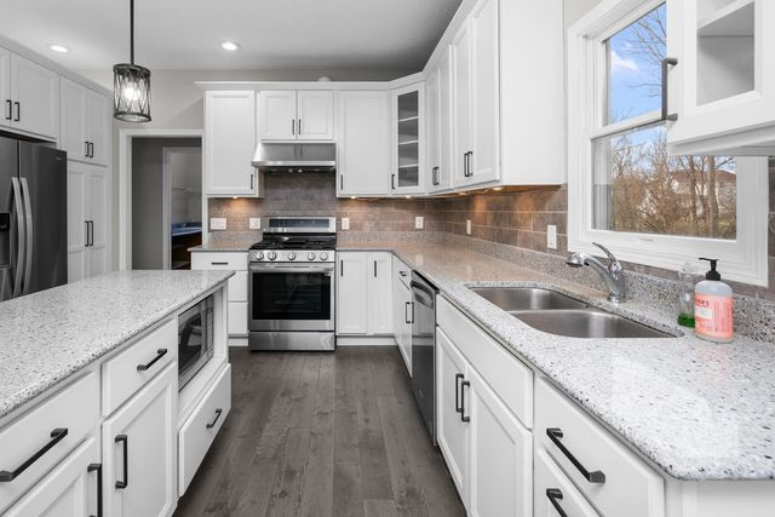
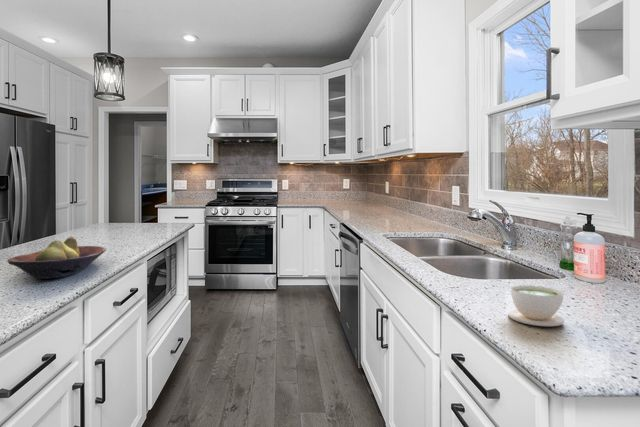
+ coffee cup [507,285,565,327]
+ fruit bowl [6,236,107,280]
